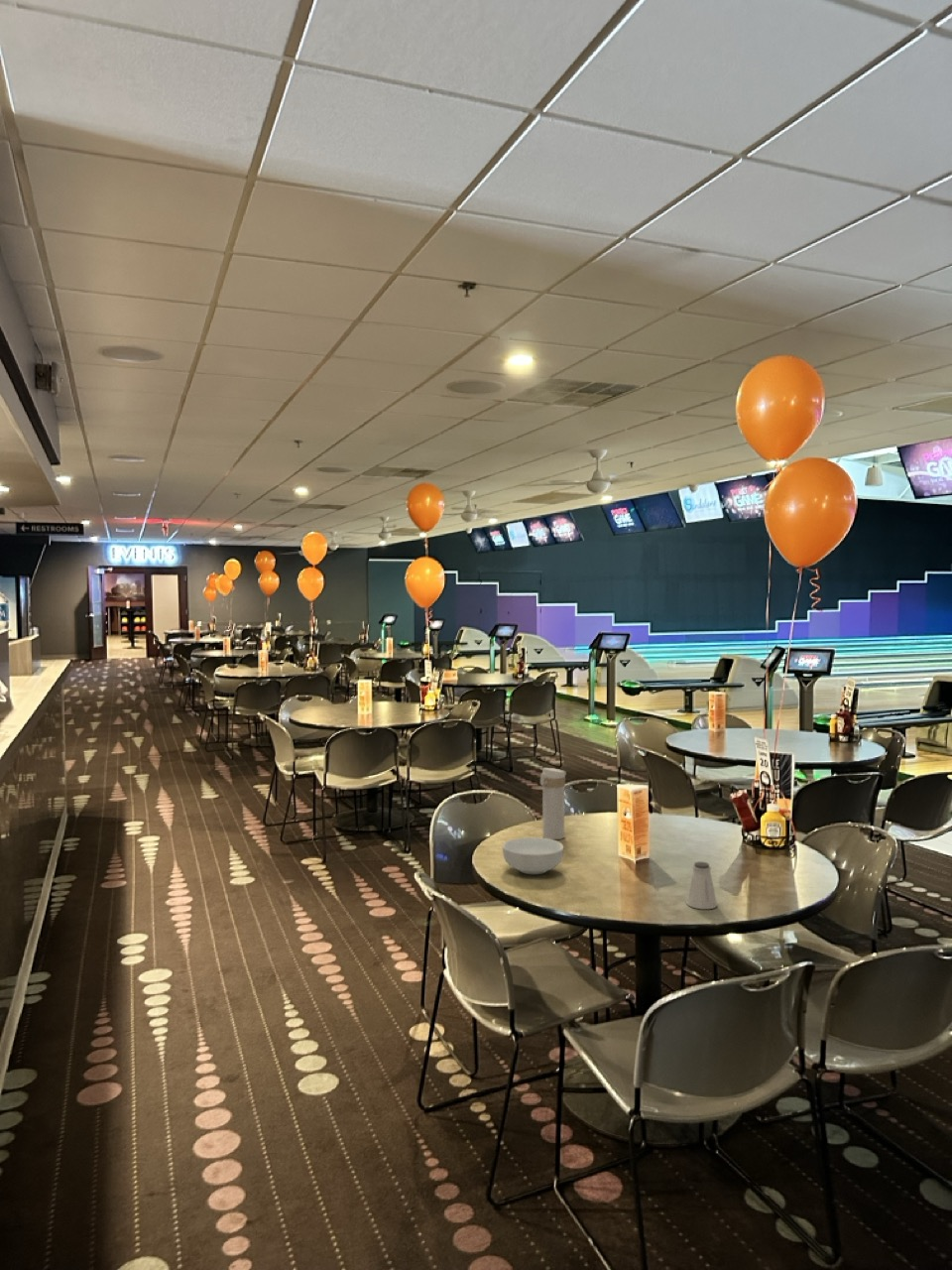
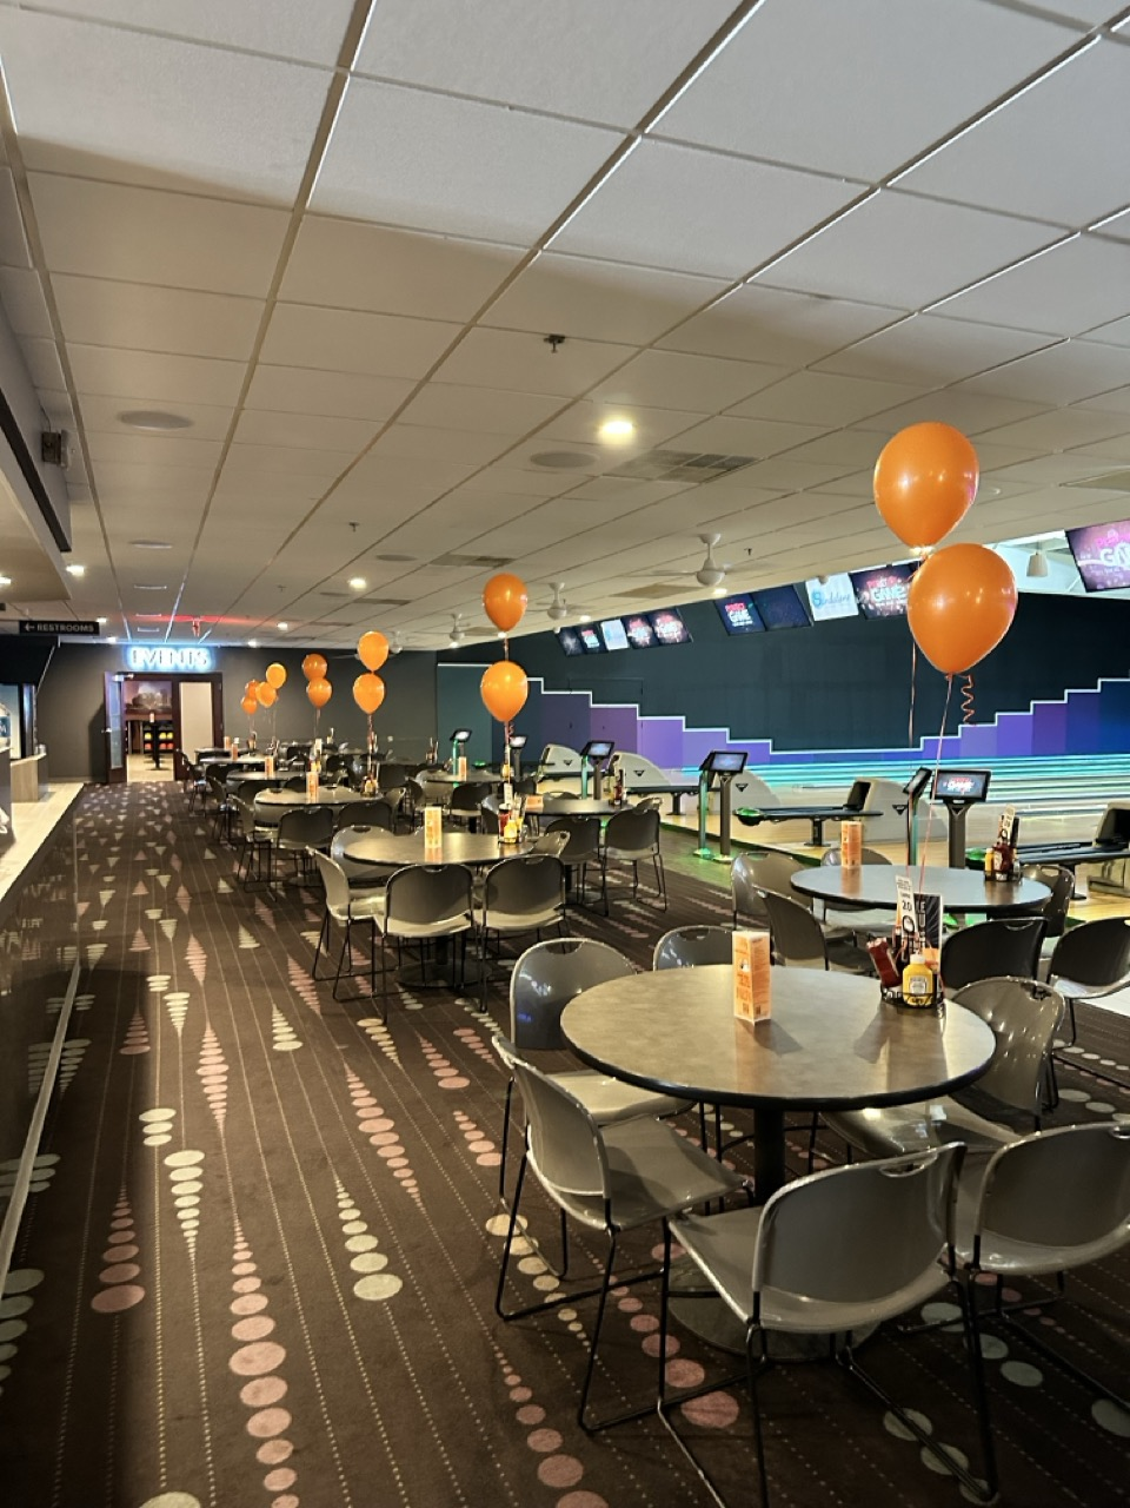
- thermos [539,767,567,840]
- saltshaker [685,861,718,910]
- cereal bowl [502,836,564,875]
